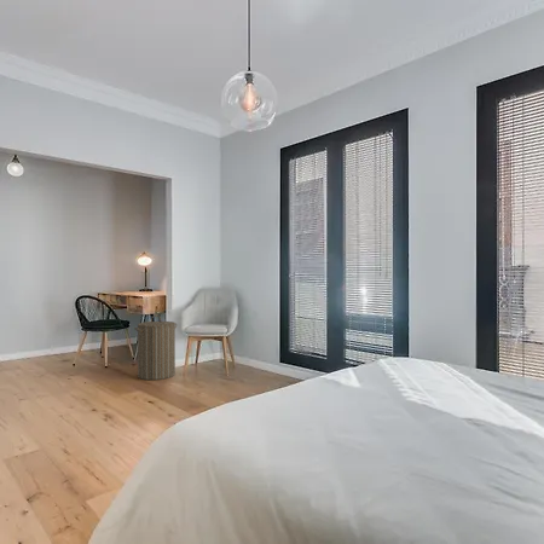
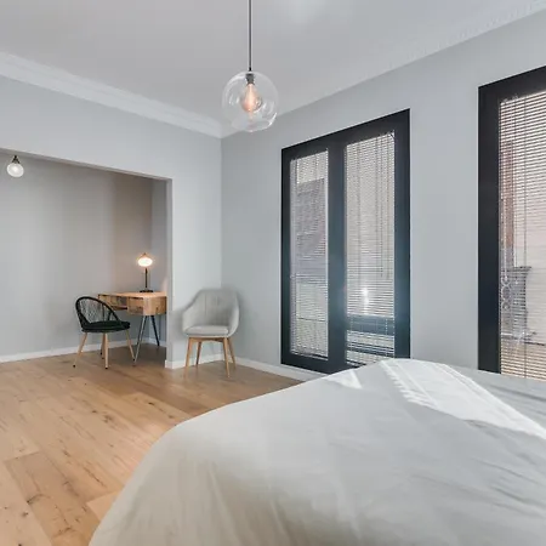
- laundry hamper [133,314,178,381]
